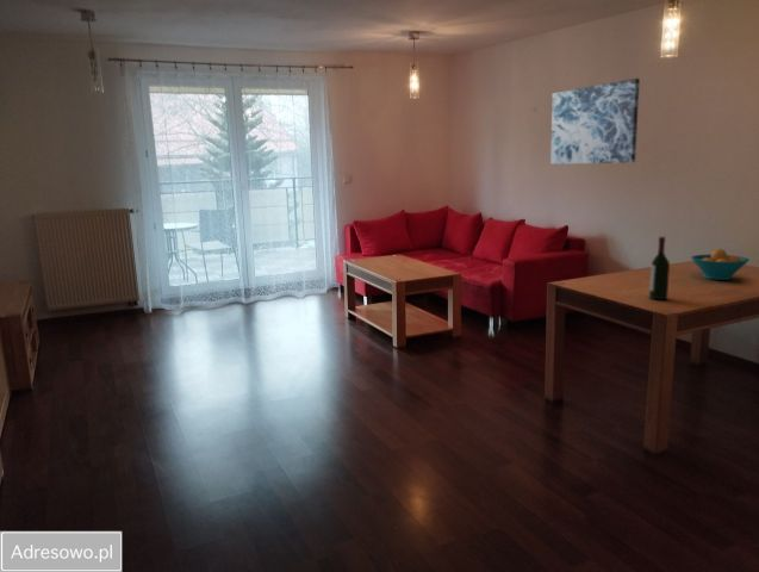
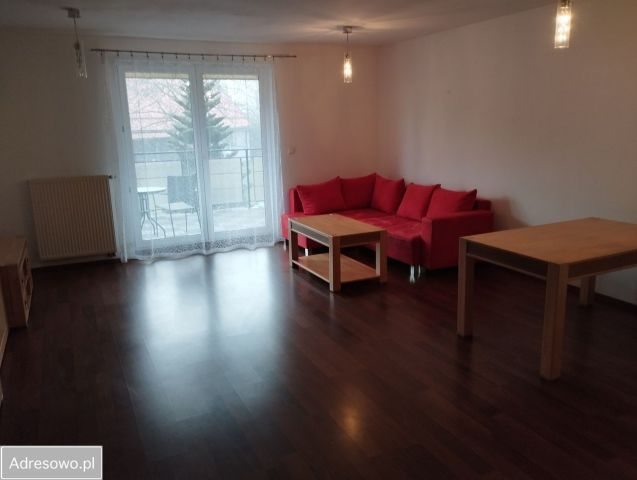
- wall art [549,77,641,166]
- fruit bowl [690,248,751,281]
- wine bottle [648,236,671,300]
